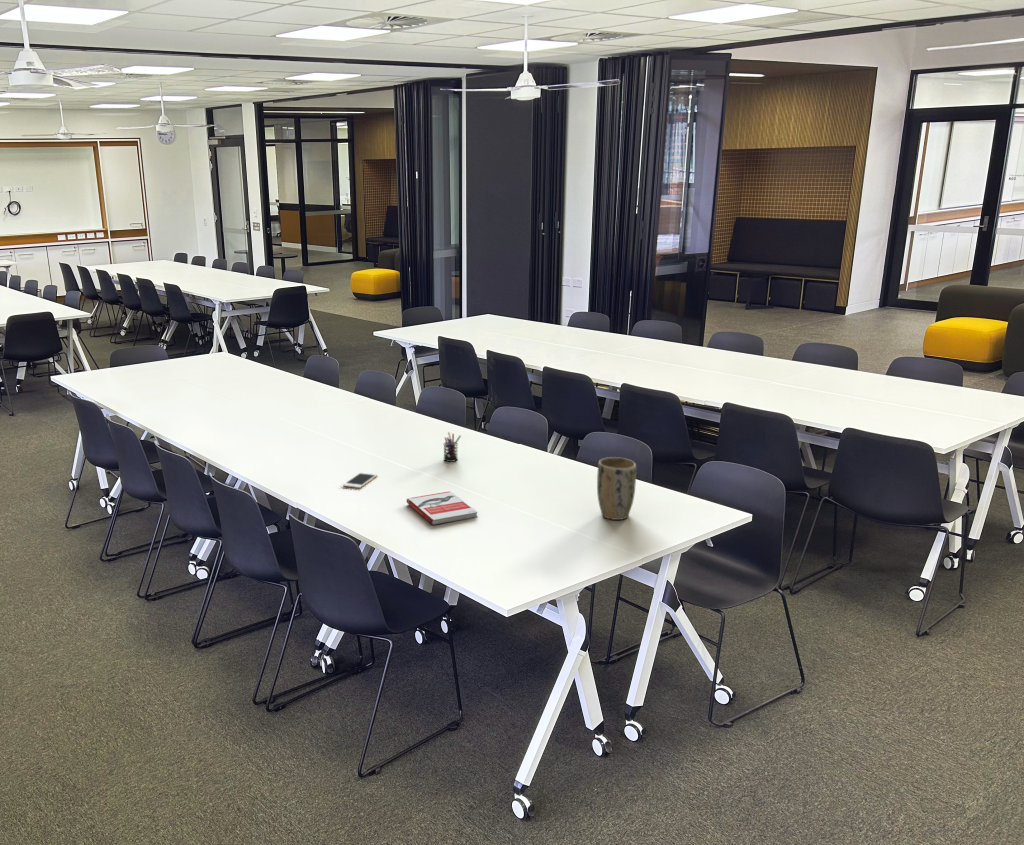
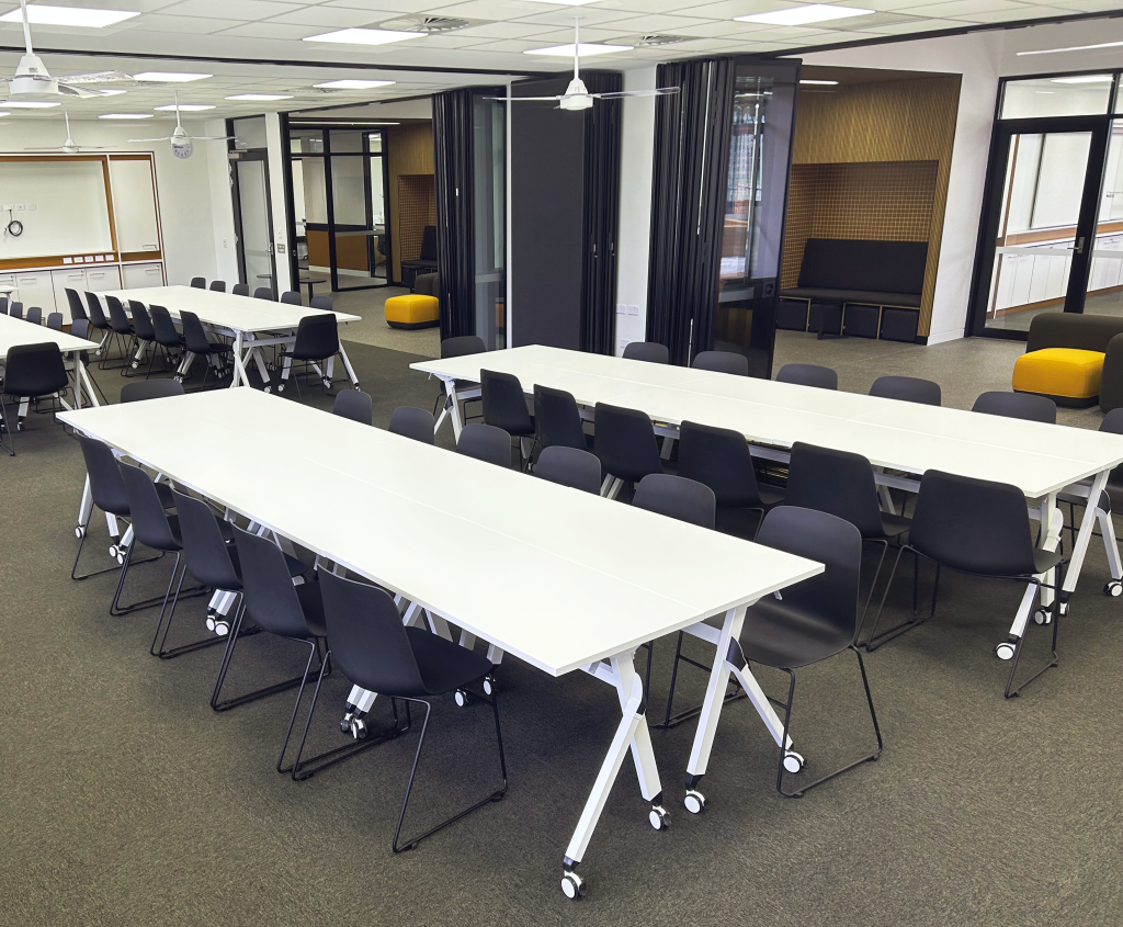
- plant pot [596,456,637,521]
- cell phone [342,471,379,489]
- pen holder [443,431,462,463]
- book [406,490,478,526]
